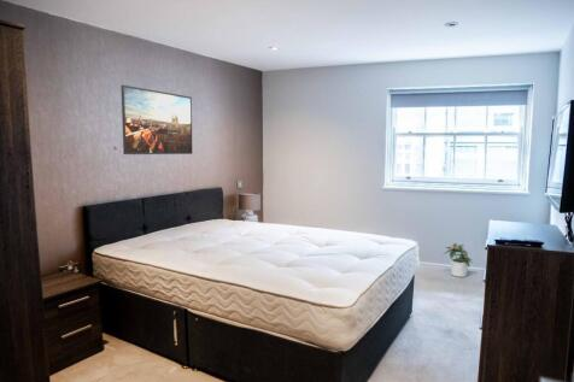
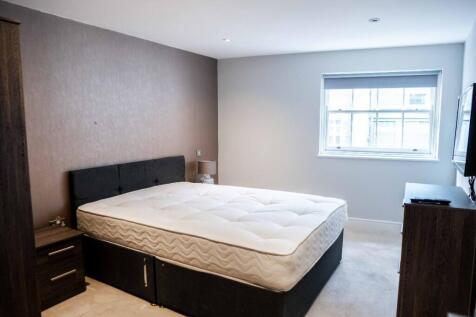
- potted plant [443,242,473,278]
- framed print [121,84,194,155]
